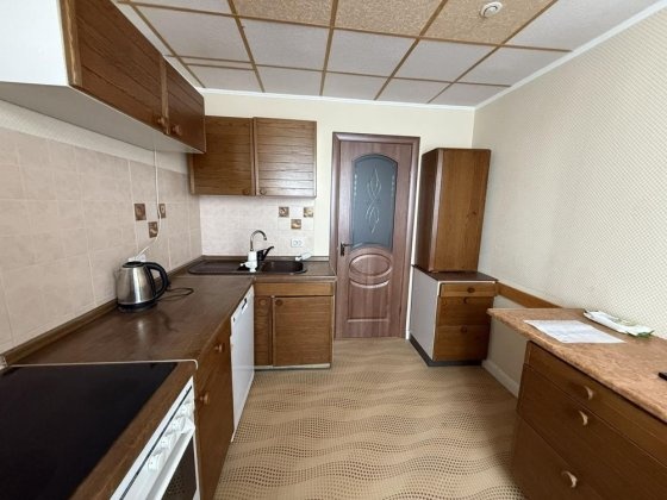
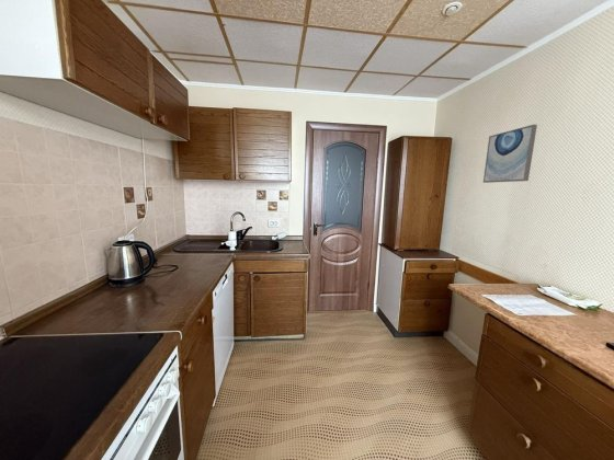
+ wall art [482,124,538,184]
